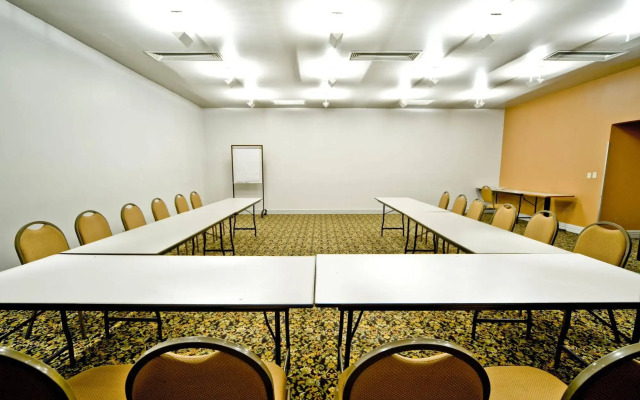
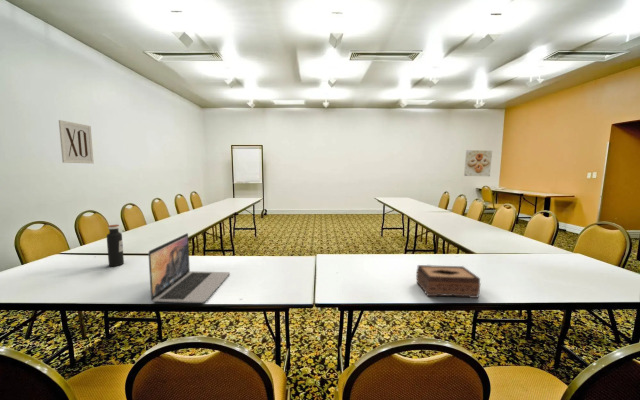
+ laptop [147,232,231,304]
+ tissue box [415,264,482,299]
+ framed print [463,149,493,177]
+ wall art [58,119,95,165]
+ water bottle [106,224,125,267]
